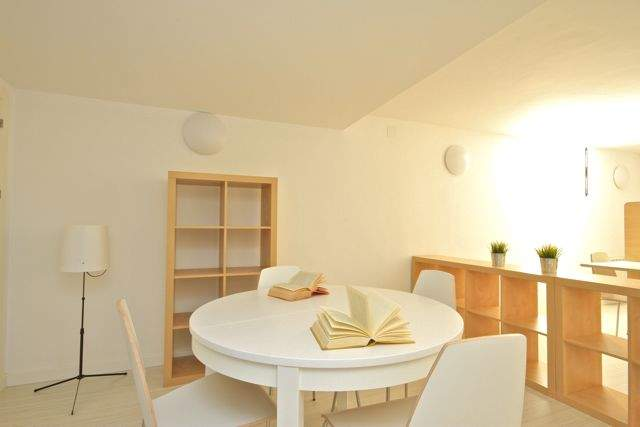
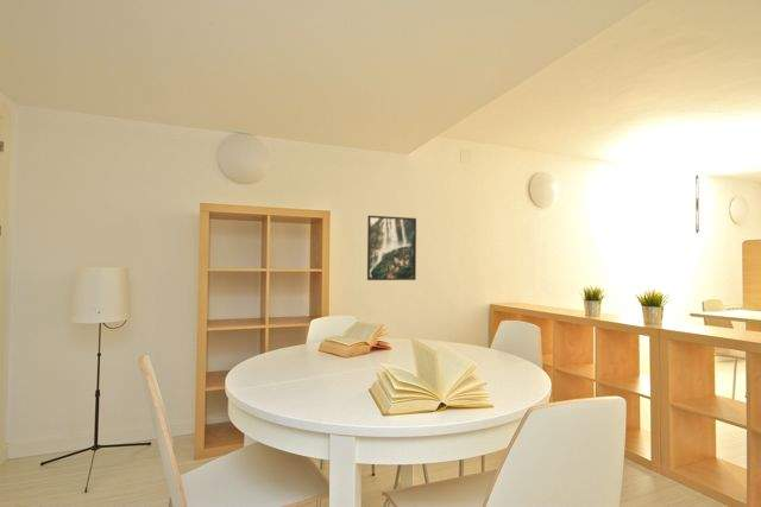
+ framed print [366,215,417,281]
